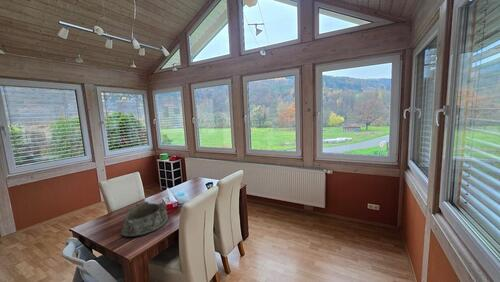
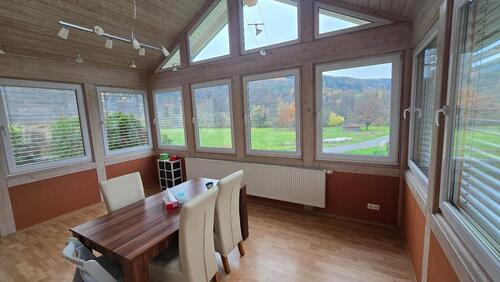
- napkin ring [120,200,169,238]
